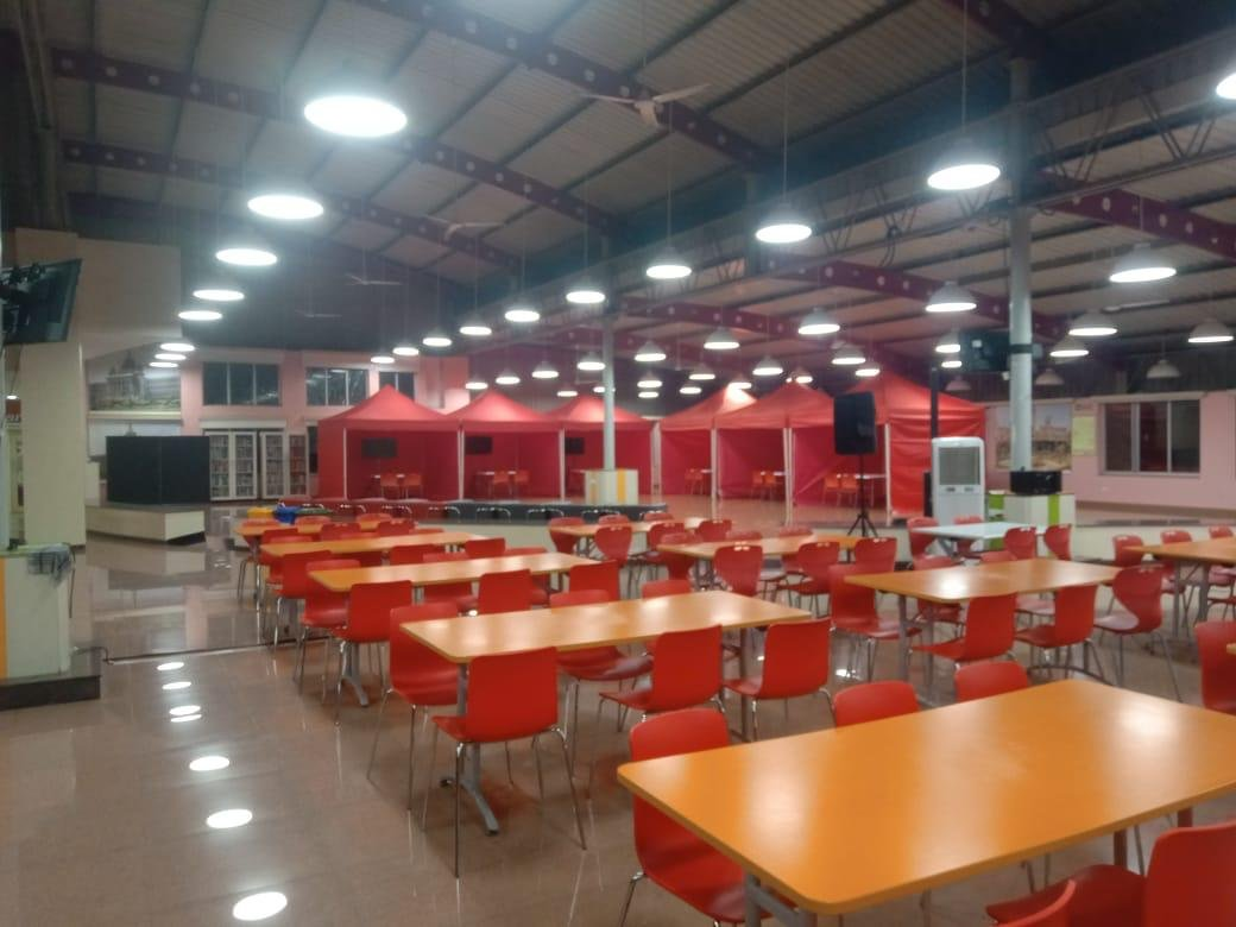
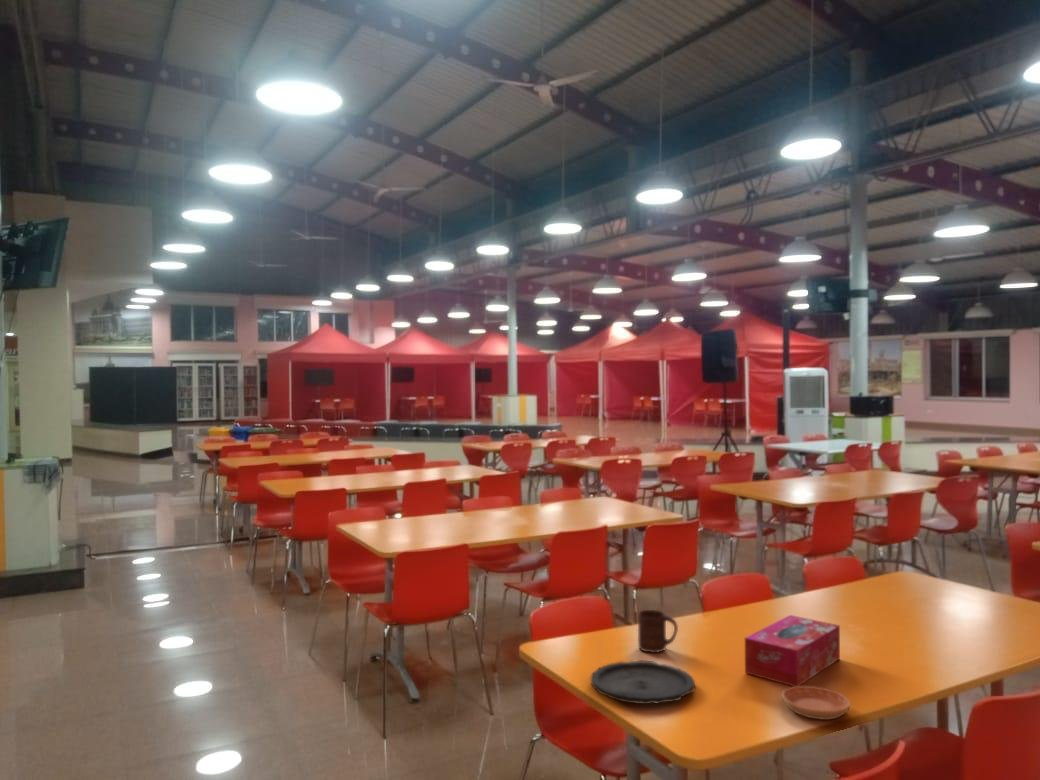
+ cup [637,609,679,654]
+ tissue box [744,614,841,687]
+ saucer [781,685,851,721]
+ plate [590,660,696,706]
